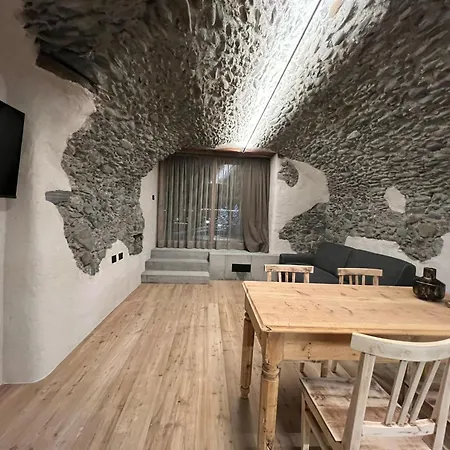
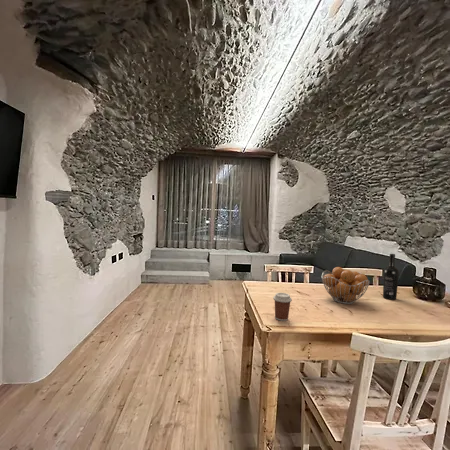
+ wine bottle [382,253,400,301]
+ coffee cup [272,292,293,322]
+ fruit basket [321,266,371,305]
